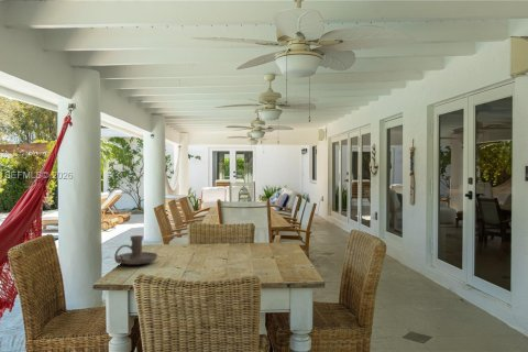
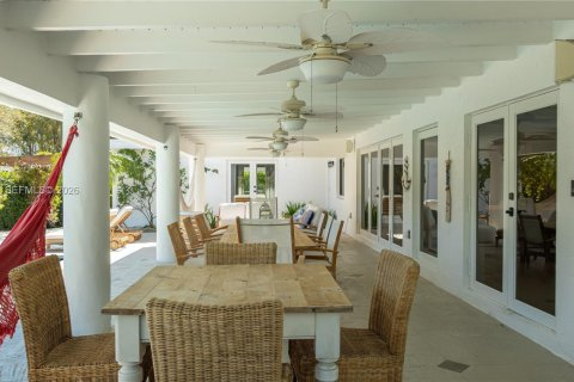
- candle holder [113,234,158,266]
